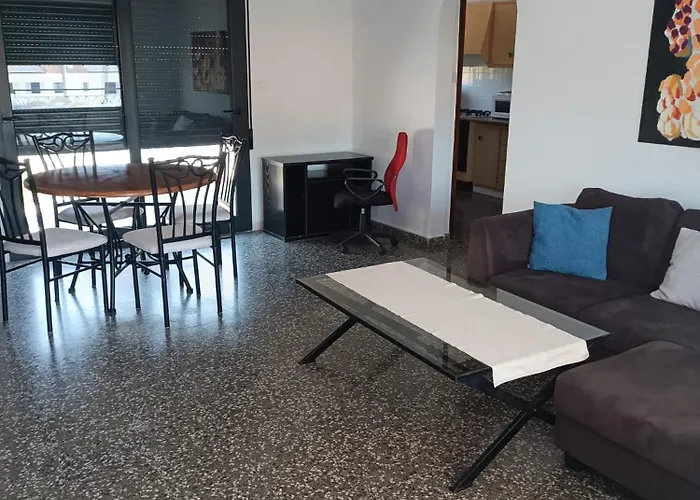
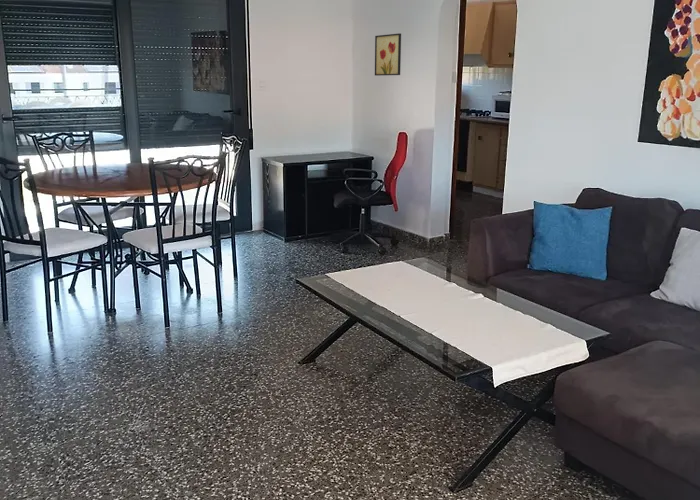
+ wall art [374,32,402,77]
